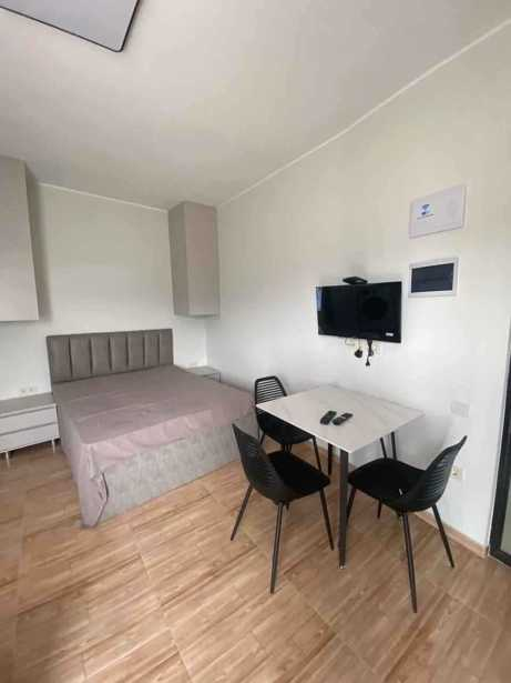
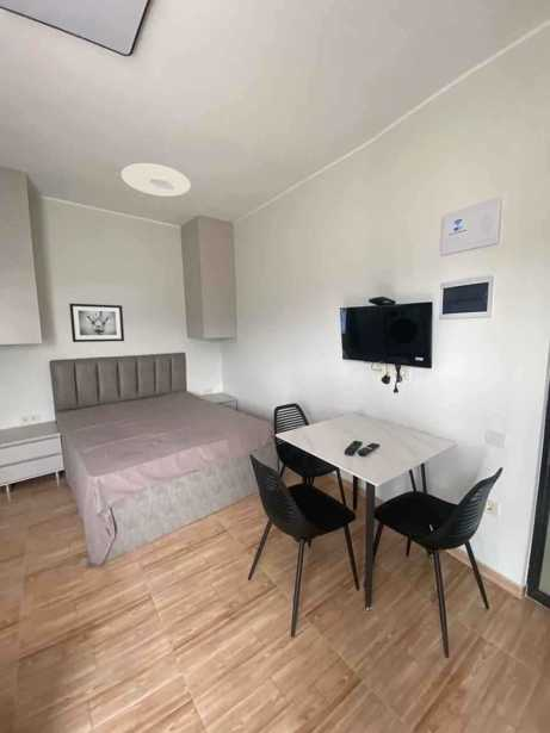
+ ceiling light [120,162,192,198]
+ wall art [68,303,125,343]
